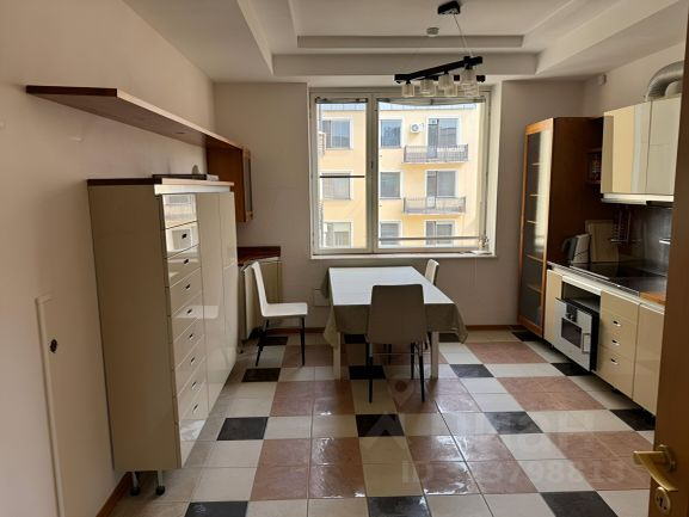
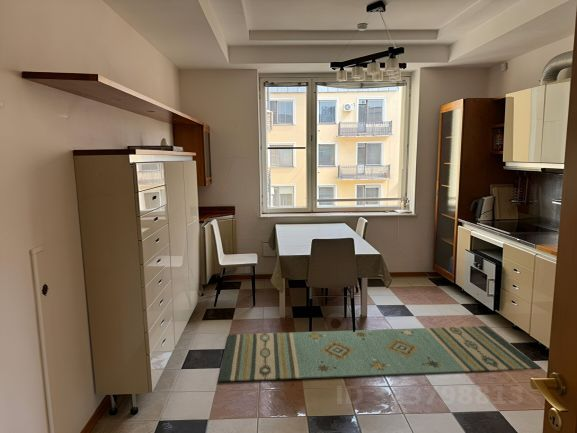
+ rug [218,325,542,383]
